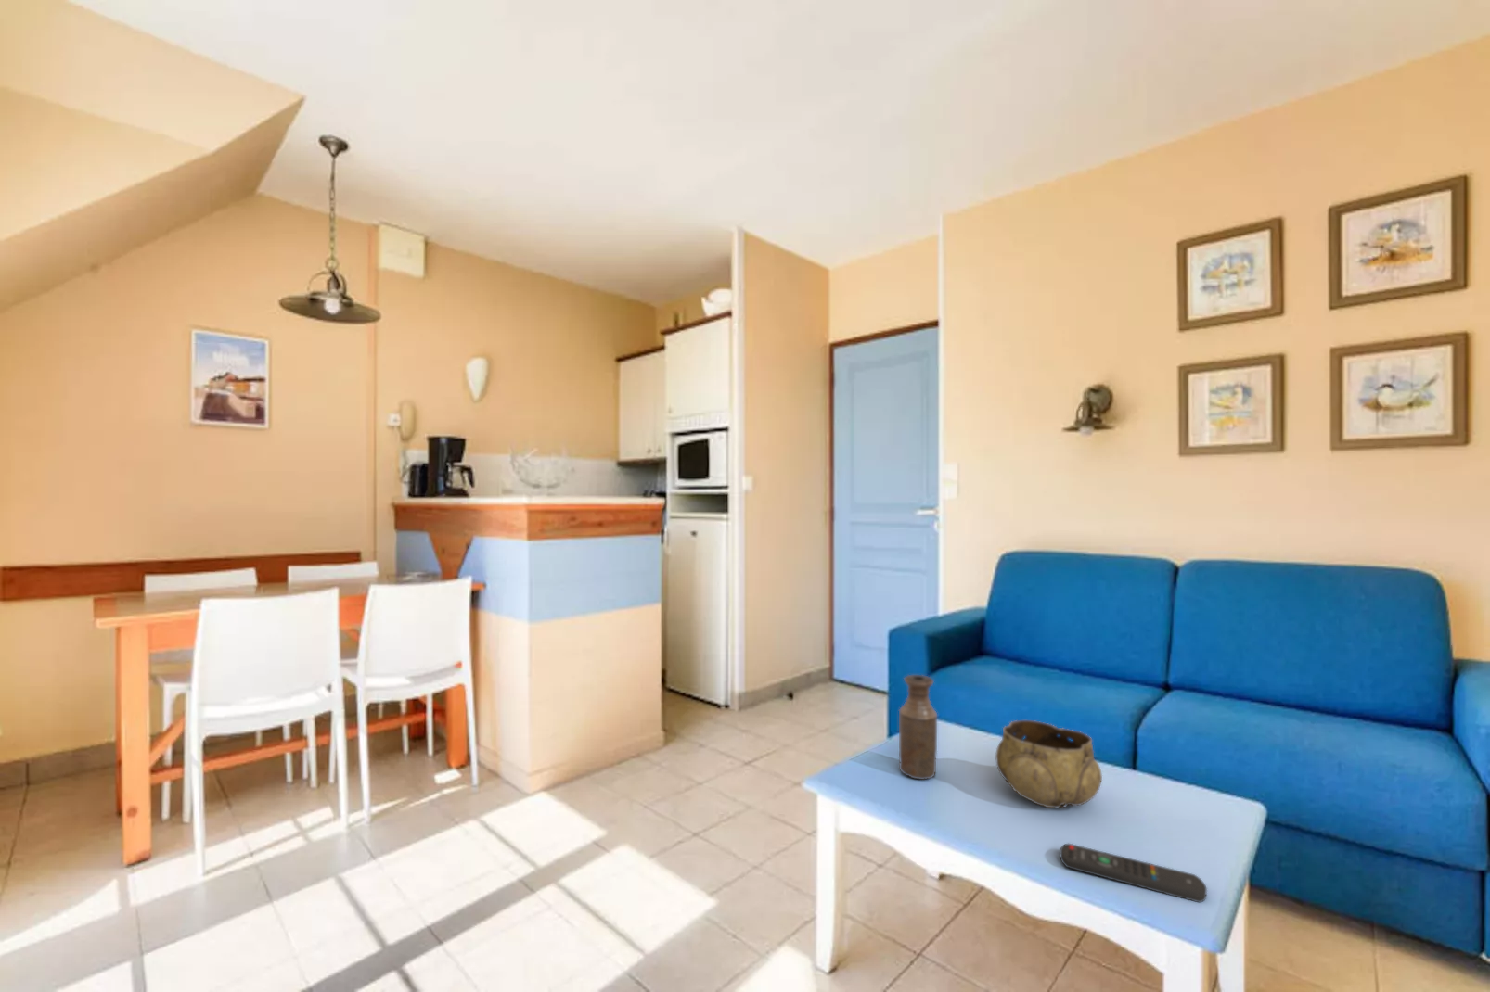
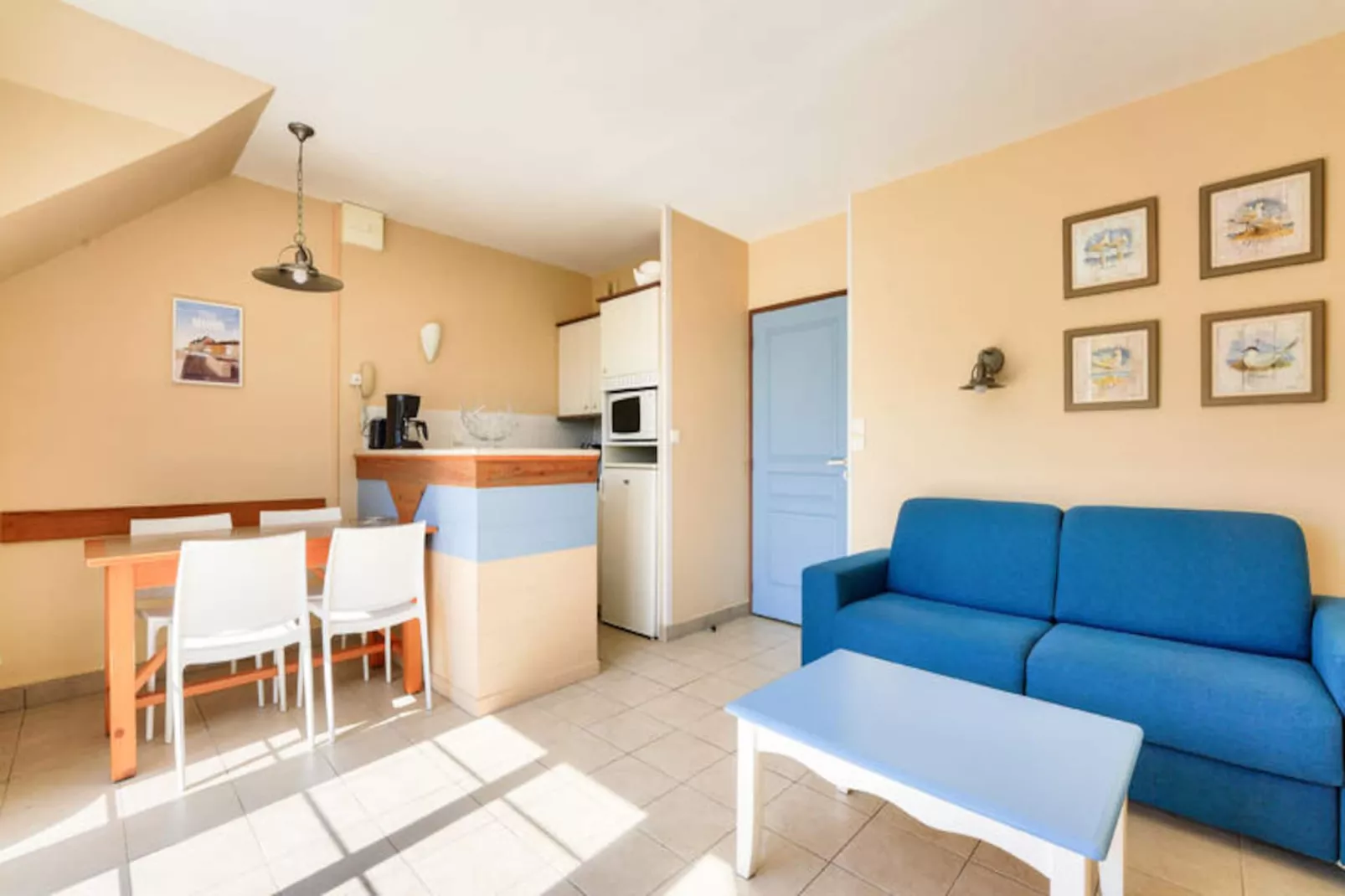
- remote control [1059,843,1208,903]
- bottle [898,674,938,781]
- decorative bowl [995,720,1103,809]
